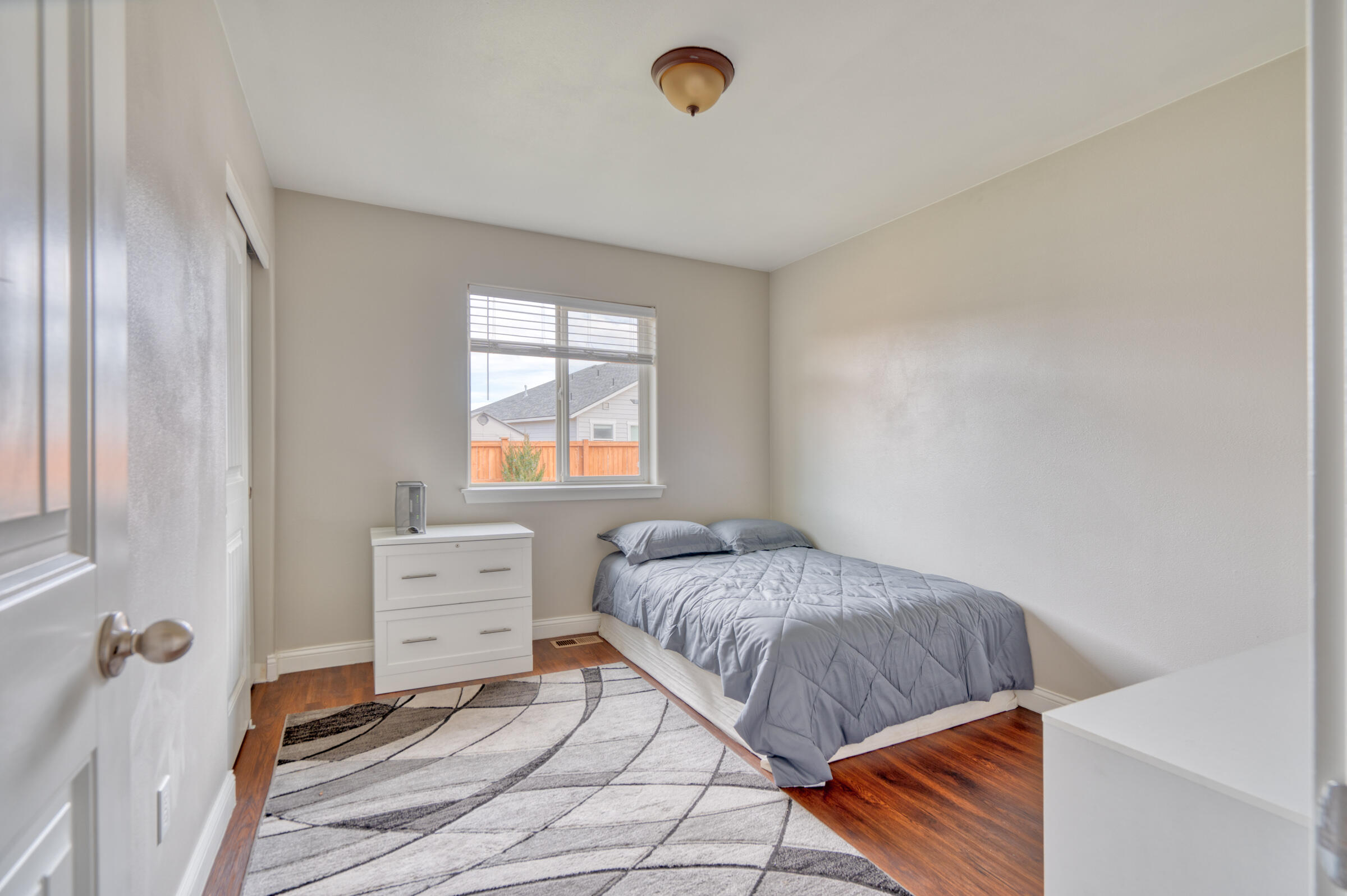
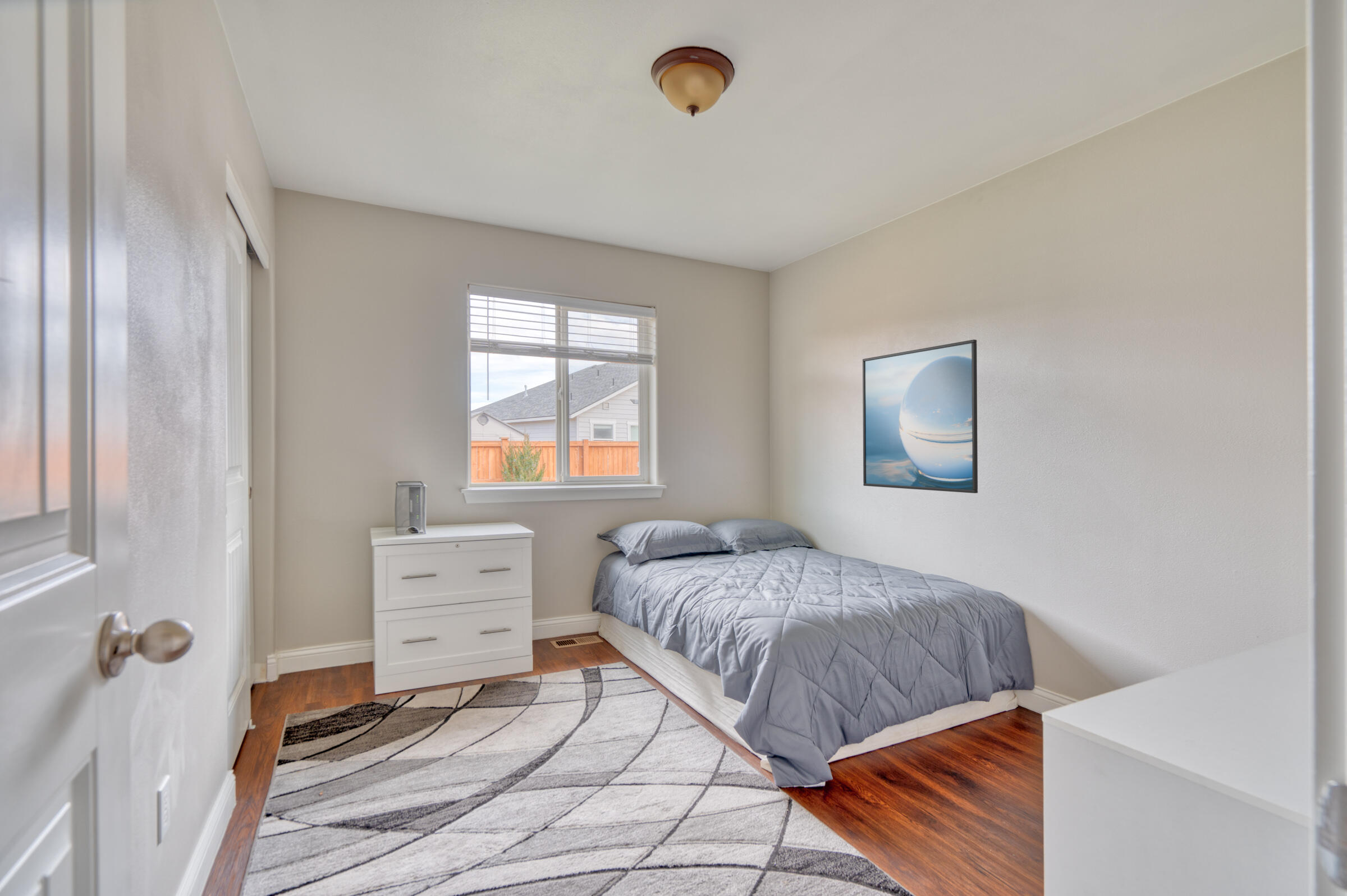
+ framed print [862,339,978,494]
